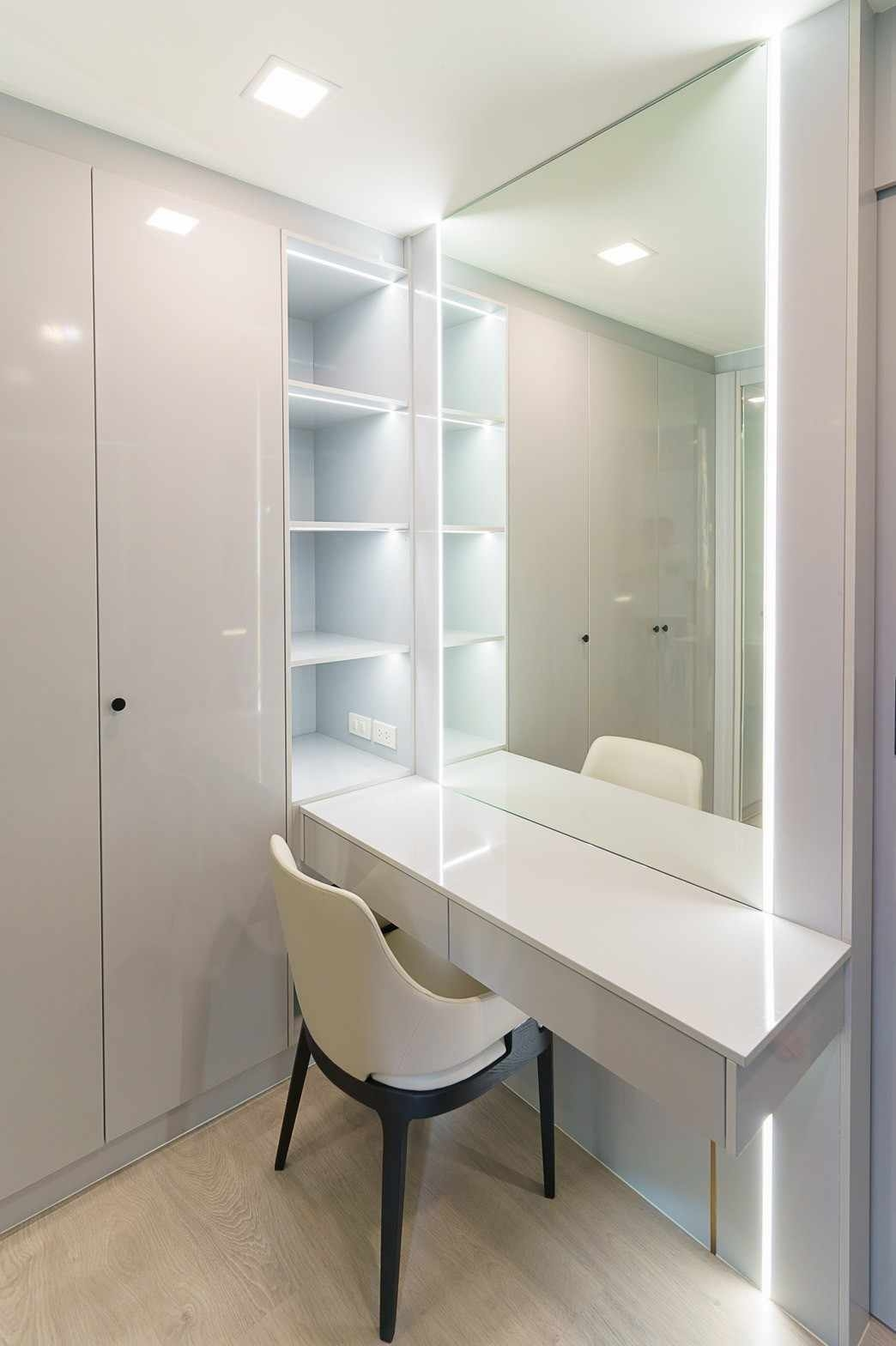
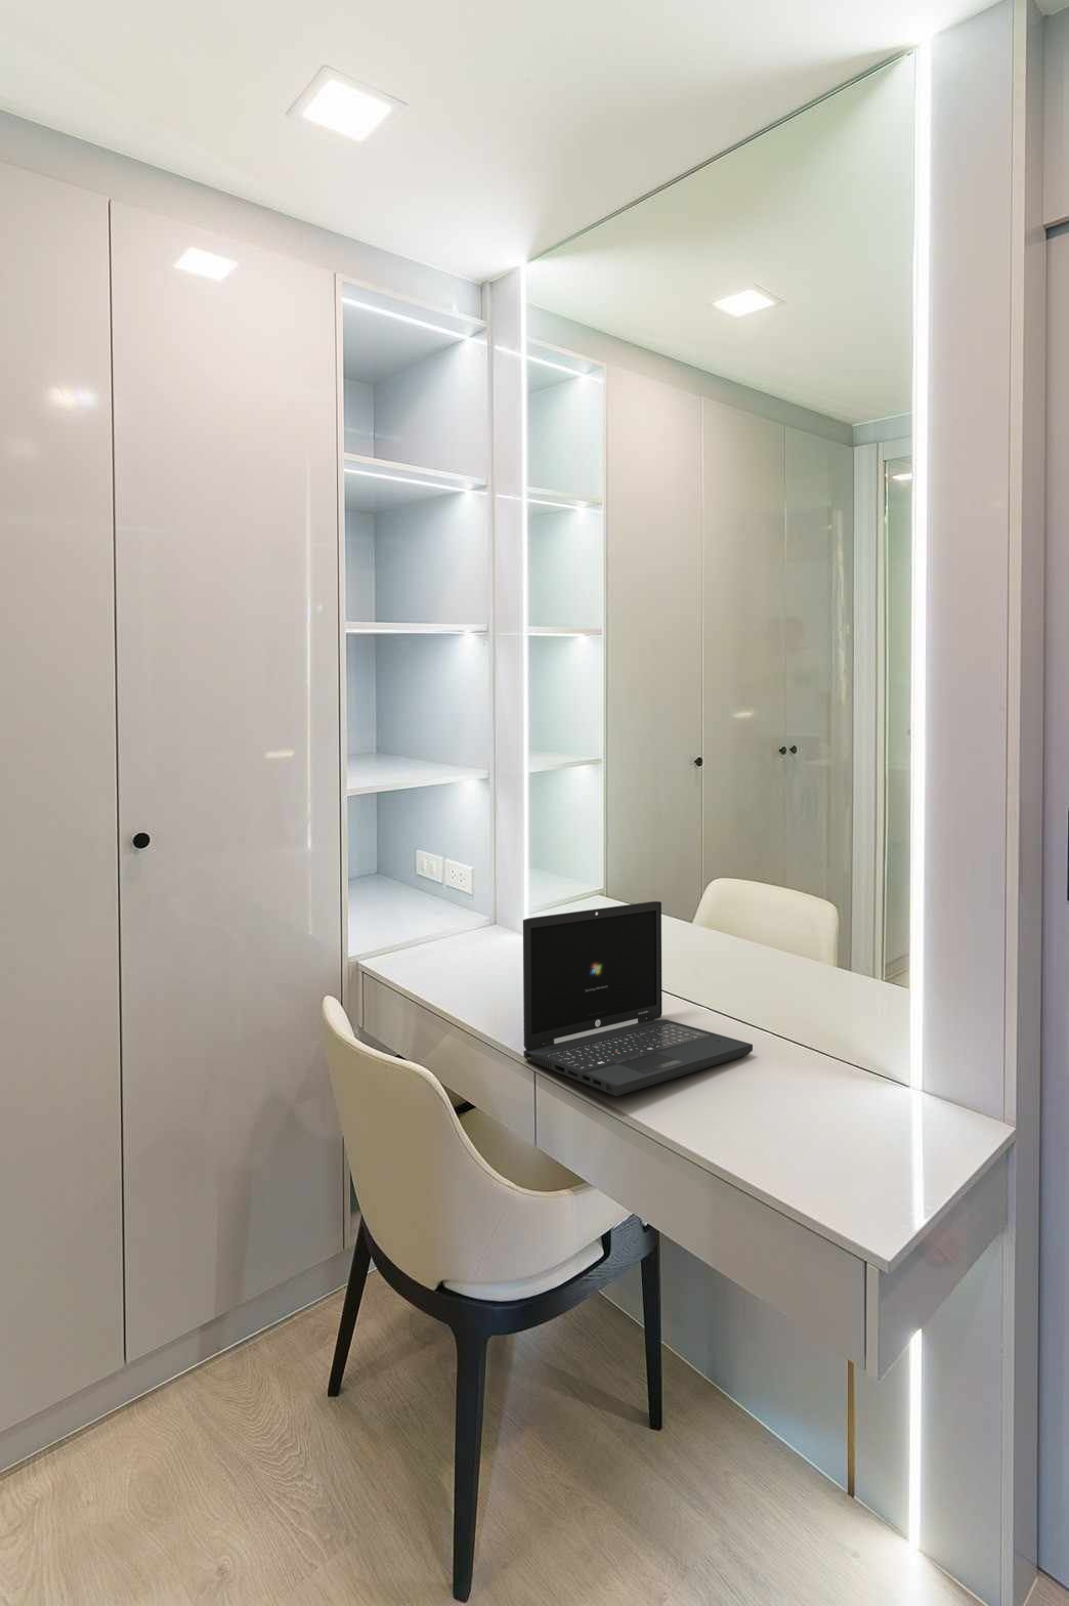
+ laptop [523,901,754,1097]
